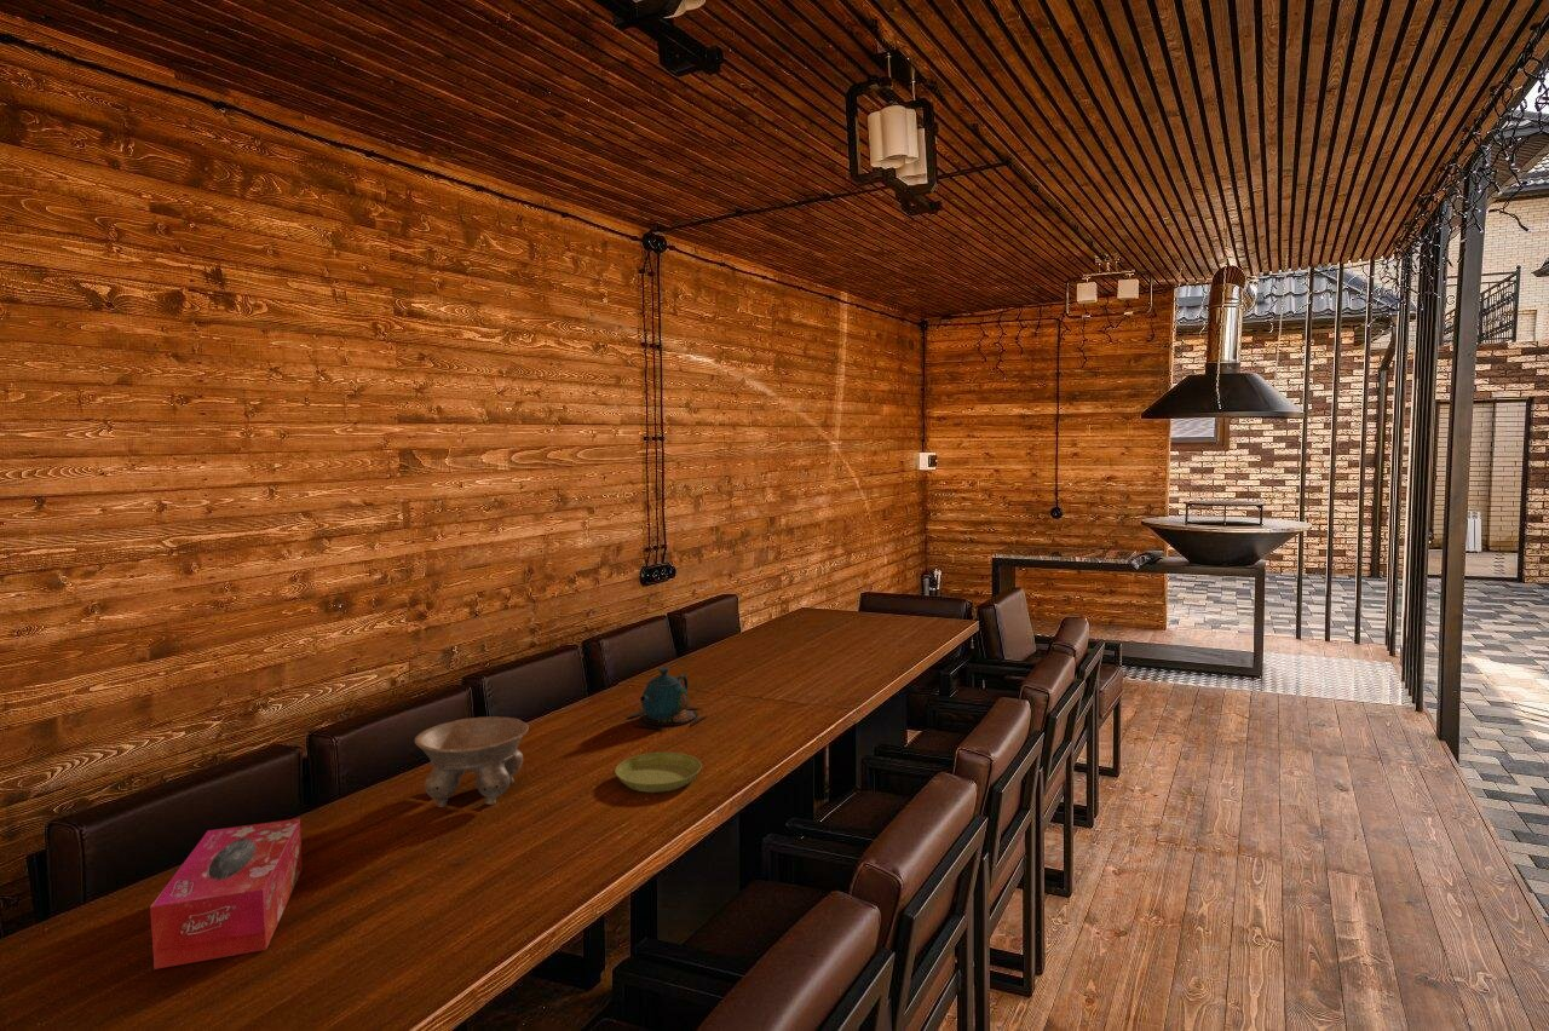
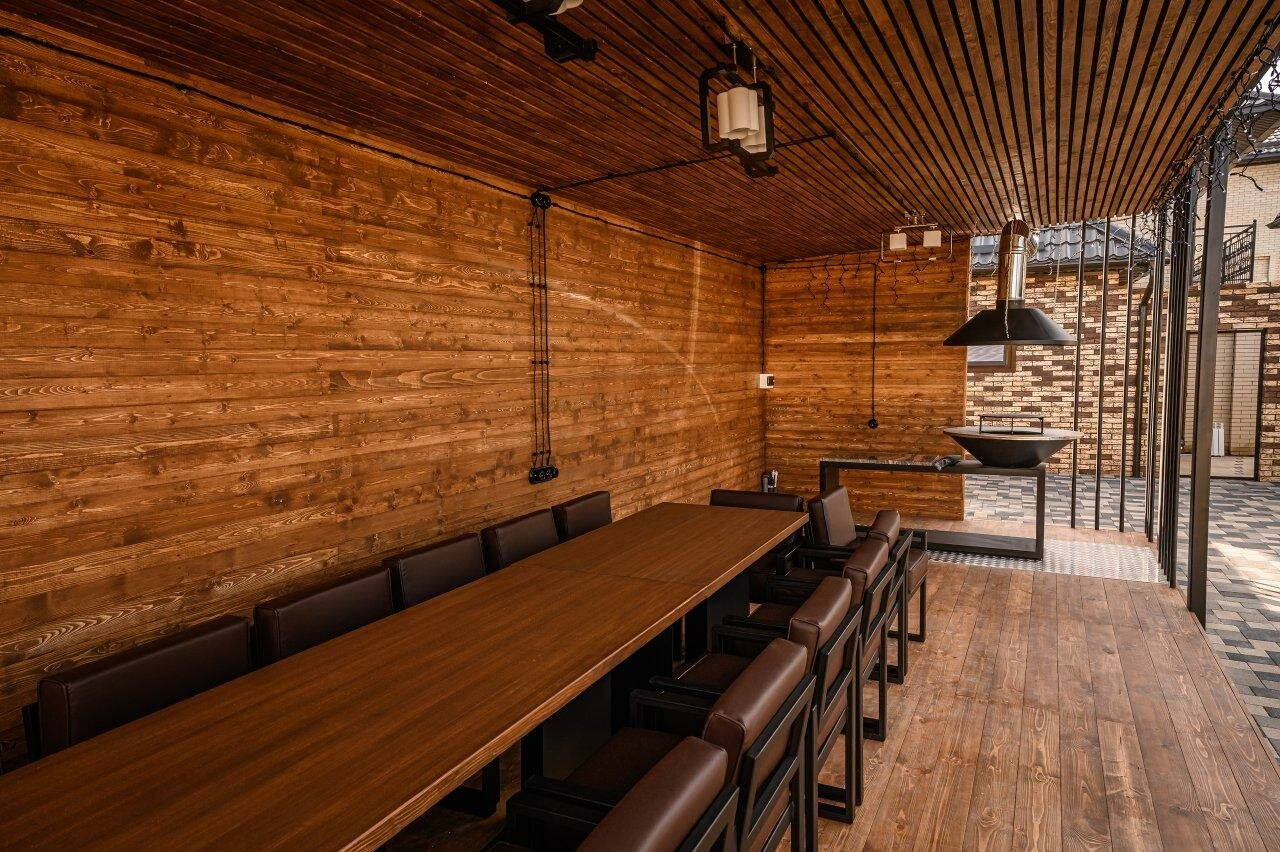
- teapot [626,667,708,731]
- saucer [614,751,703,794]
- bowl [414,715,530,808]
- tissue box [149,817,304,970]
